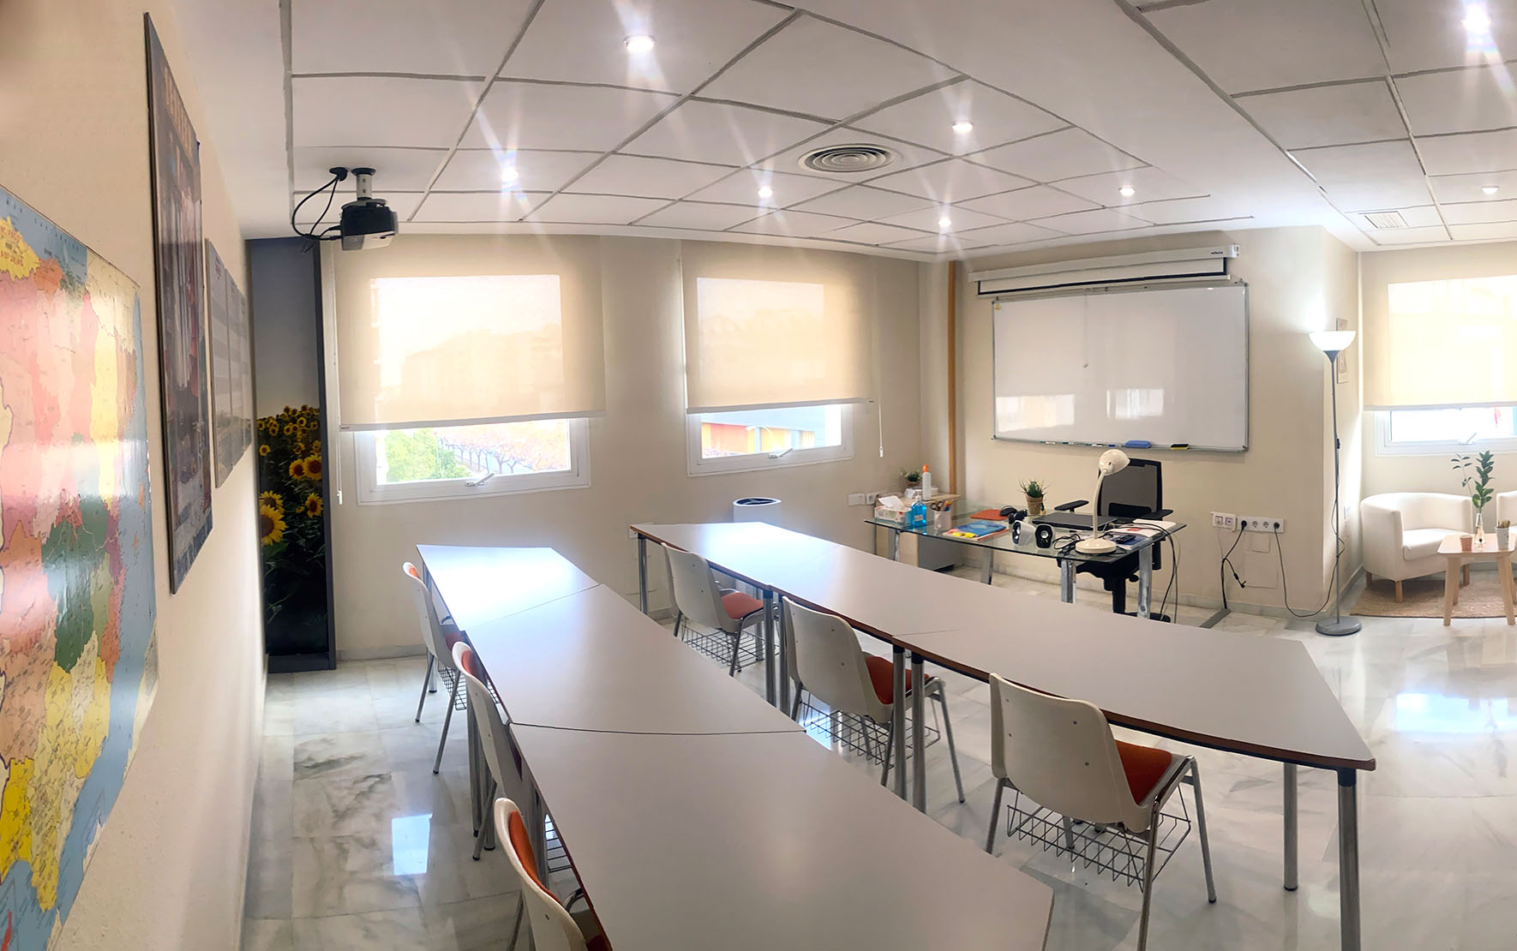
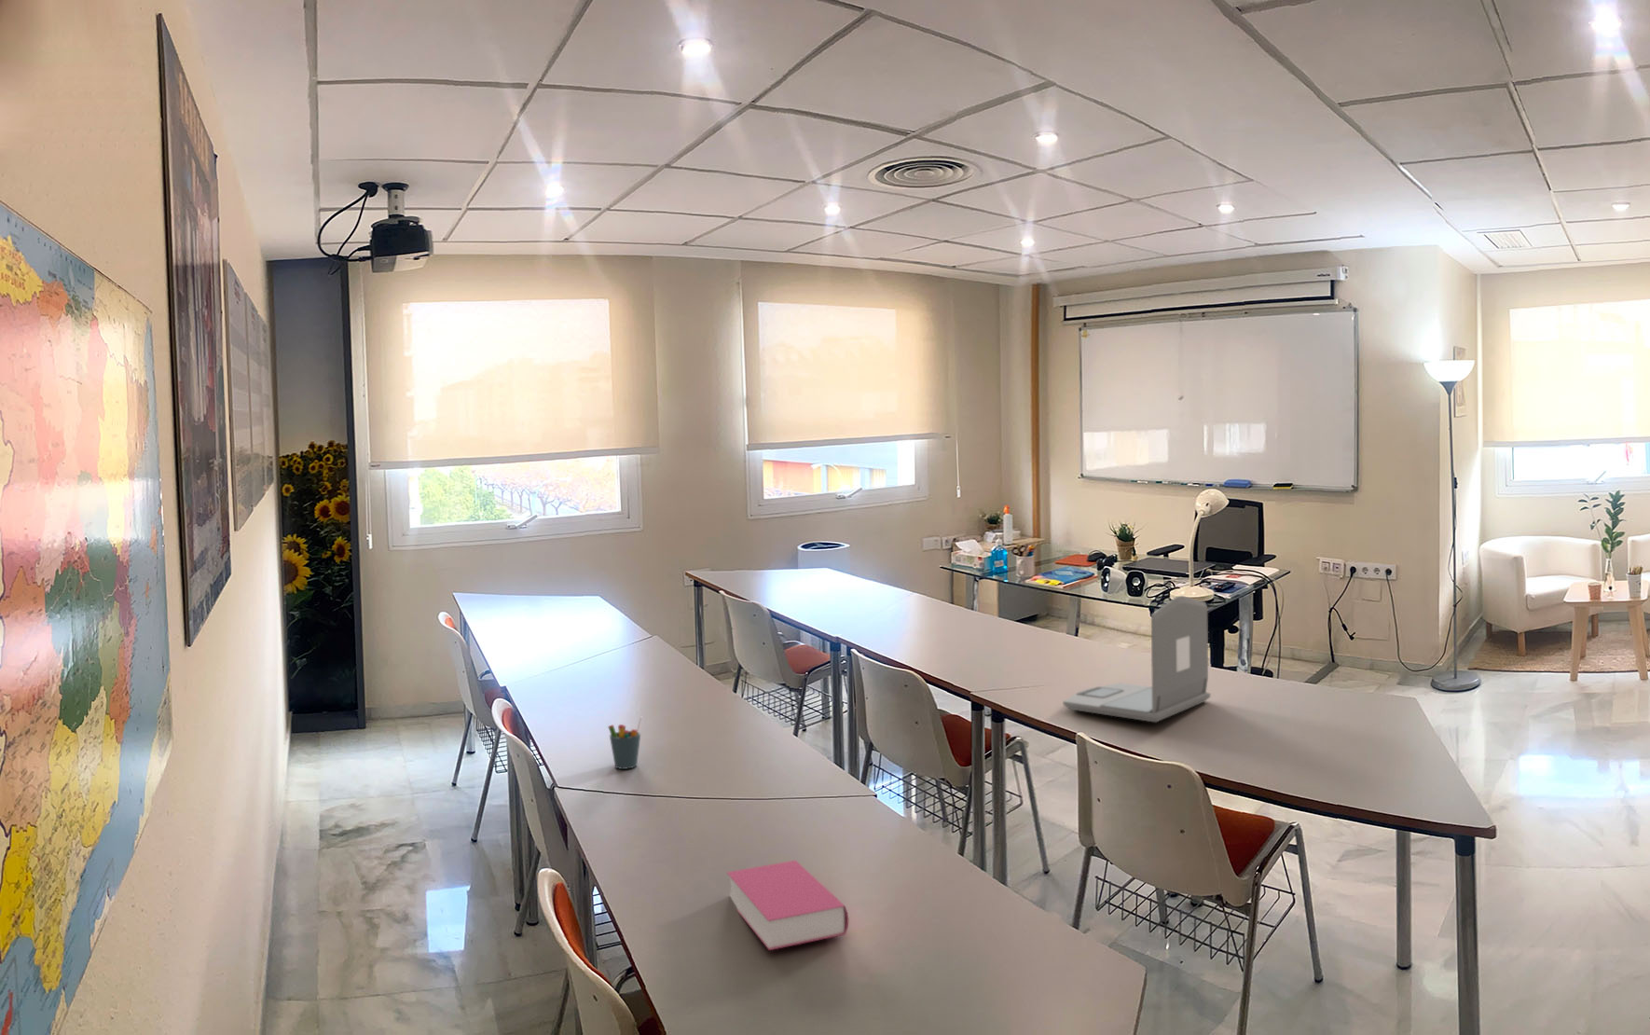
+ book [725,860,849,952]
+ laptop [1062,595,1211,724]
+ pen holder [607,715,643,770]
